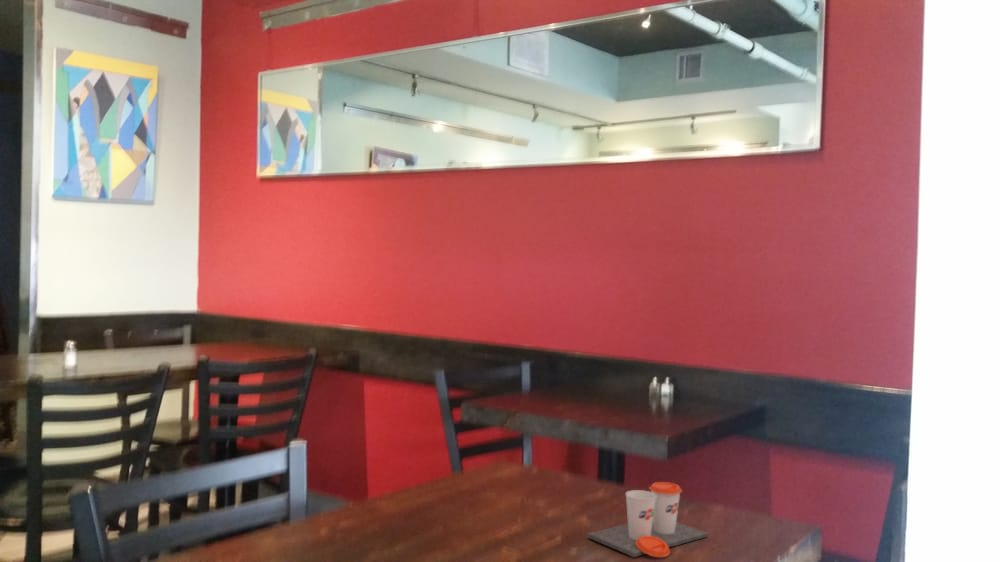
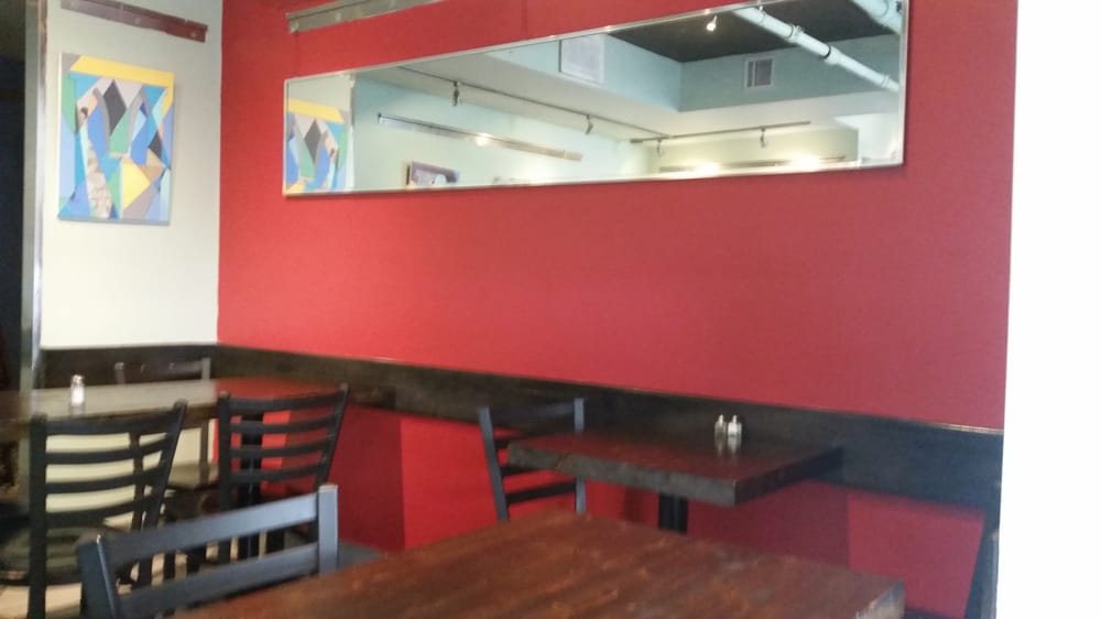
- cup [586,481,708,558]
